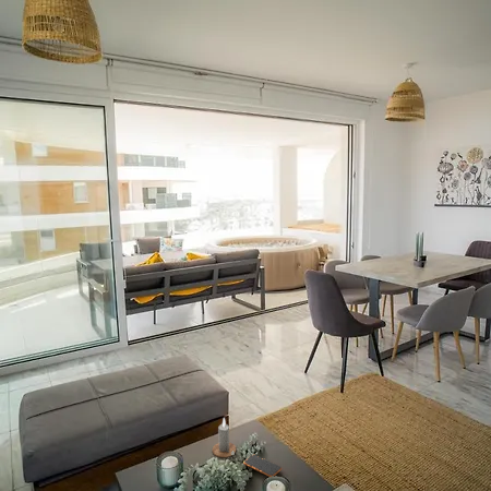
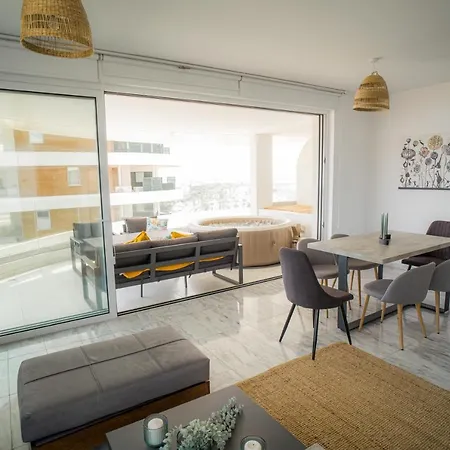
- smartphone [242,454,283,478]
- candle [212,417,237,458]
